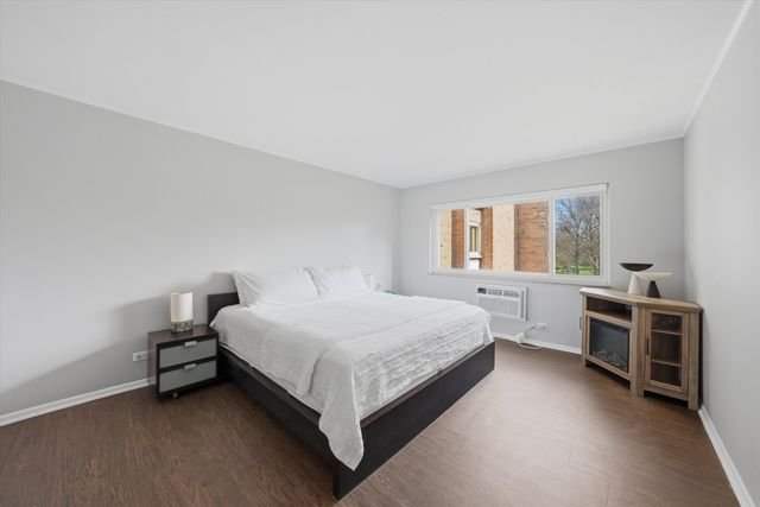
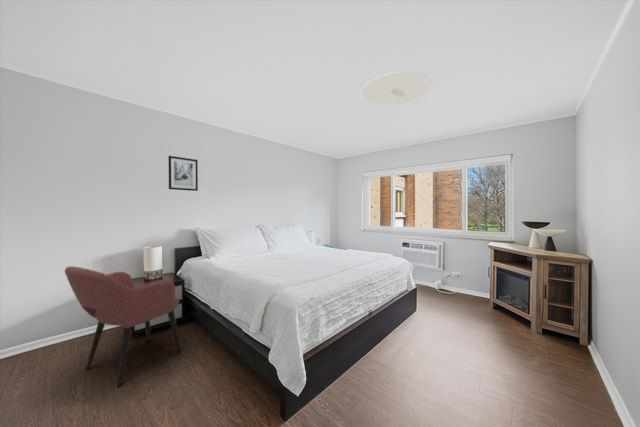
+ ceiling light [360,71,432,106]
+ armchair [64,265,182,388]
+ wall art [167,155,199,192]
